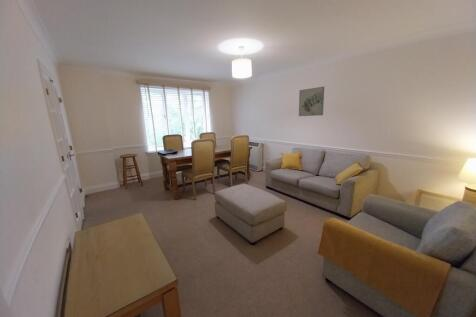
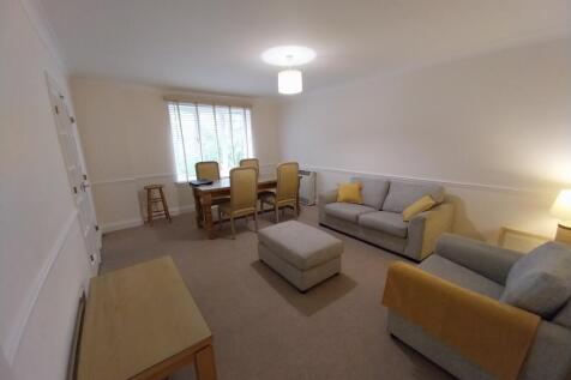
- wall art [298,86,325,117]
